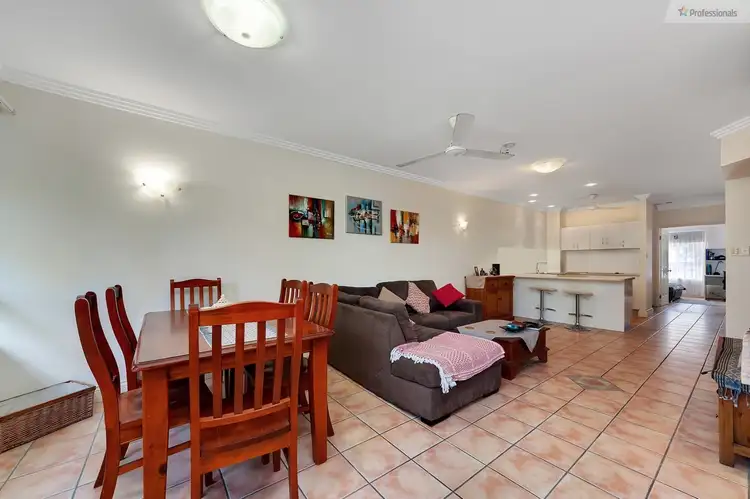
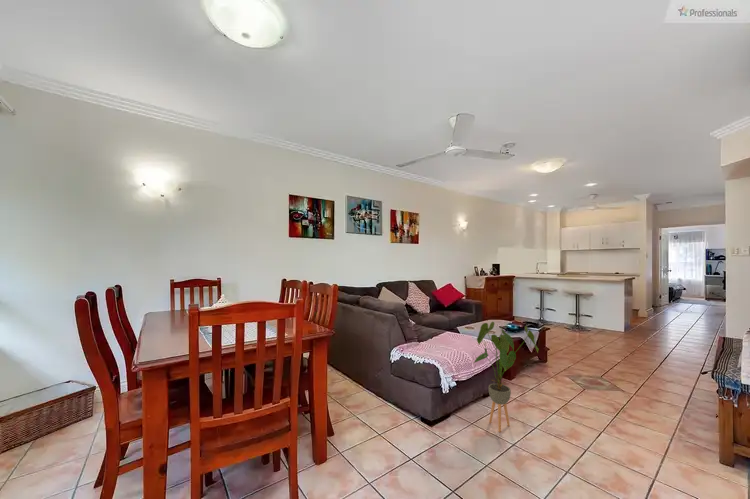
+ house plant [473,321,540,433]
